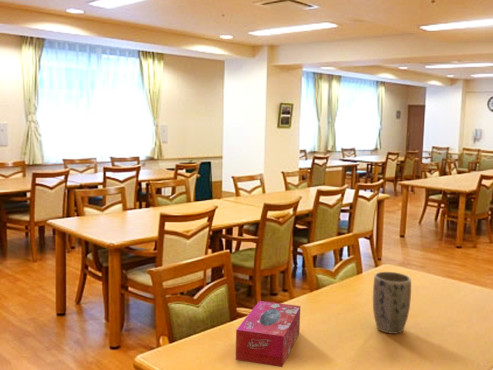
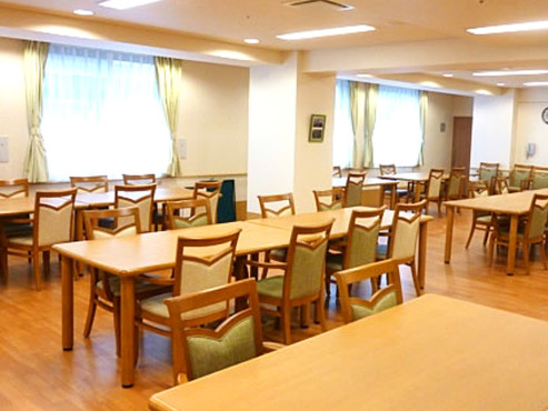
- tissue box [235,300,301,368]
- plant pot [372,271,412,335]
